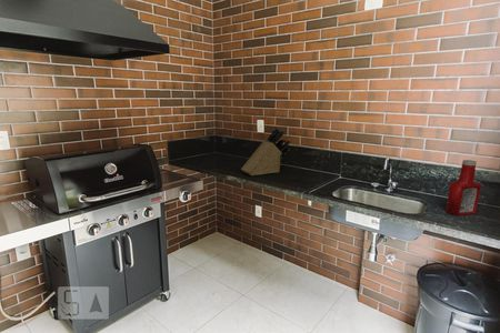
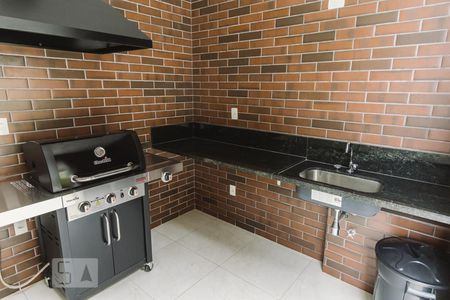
- knife block [240,128,291,176]
- soap bottle [444,159,482,216]
